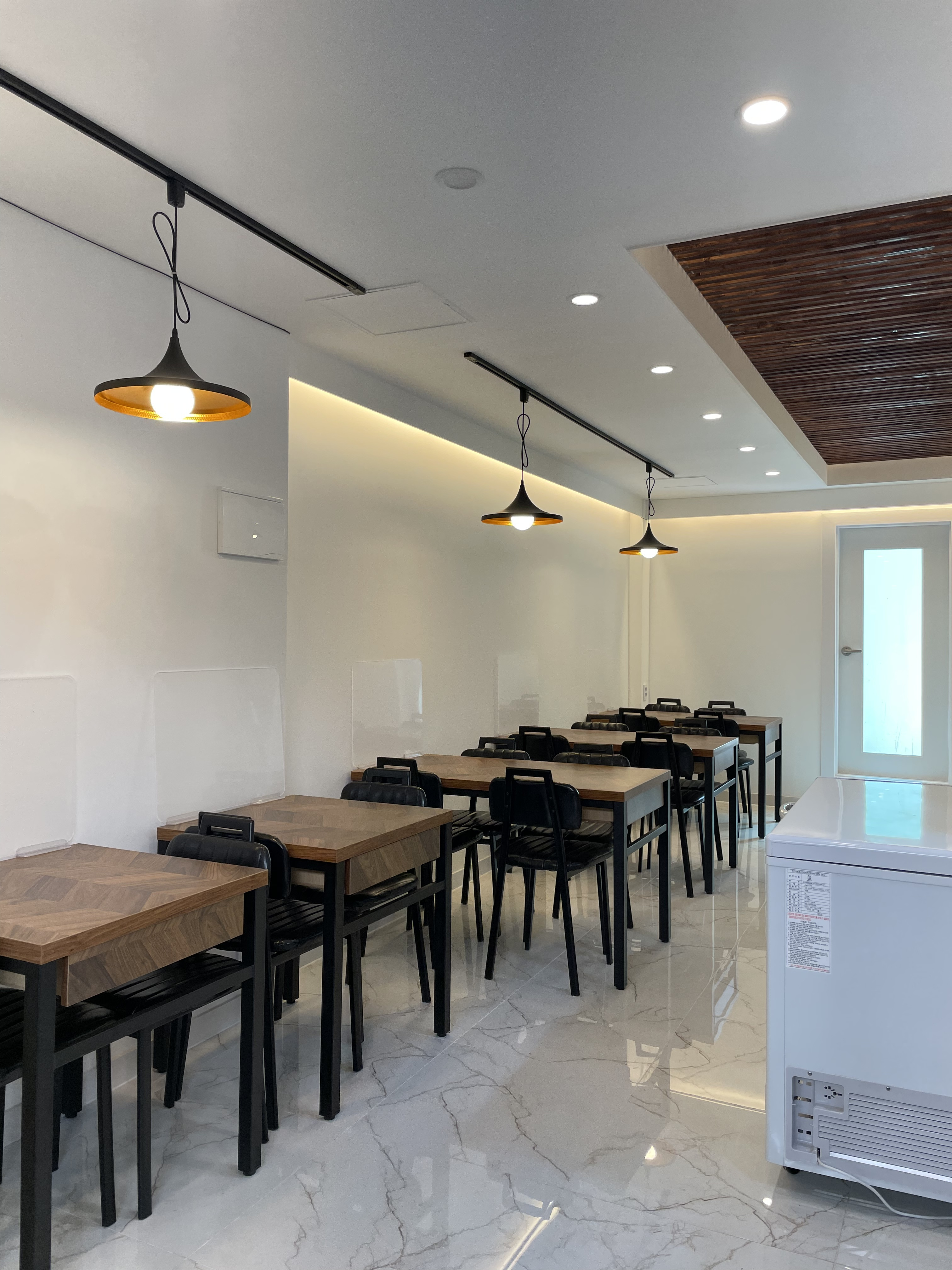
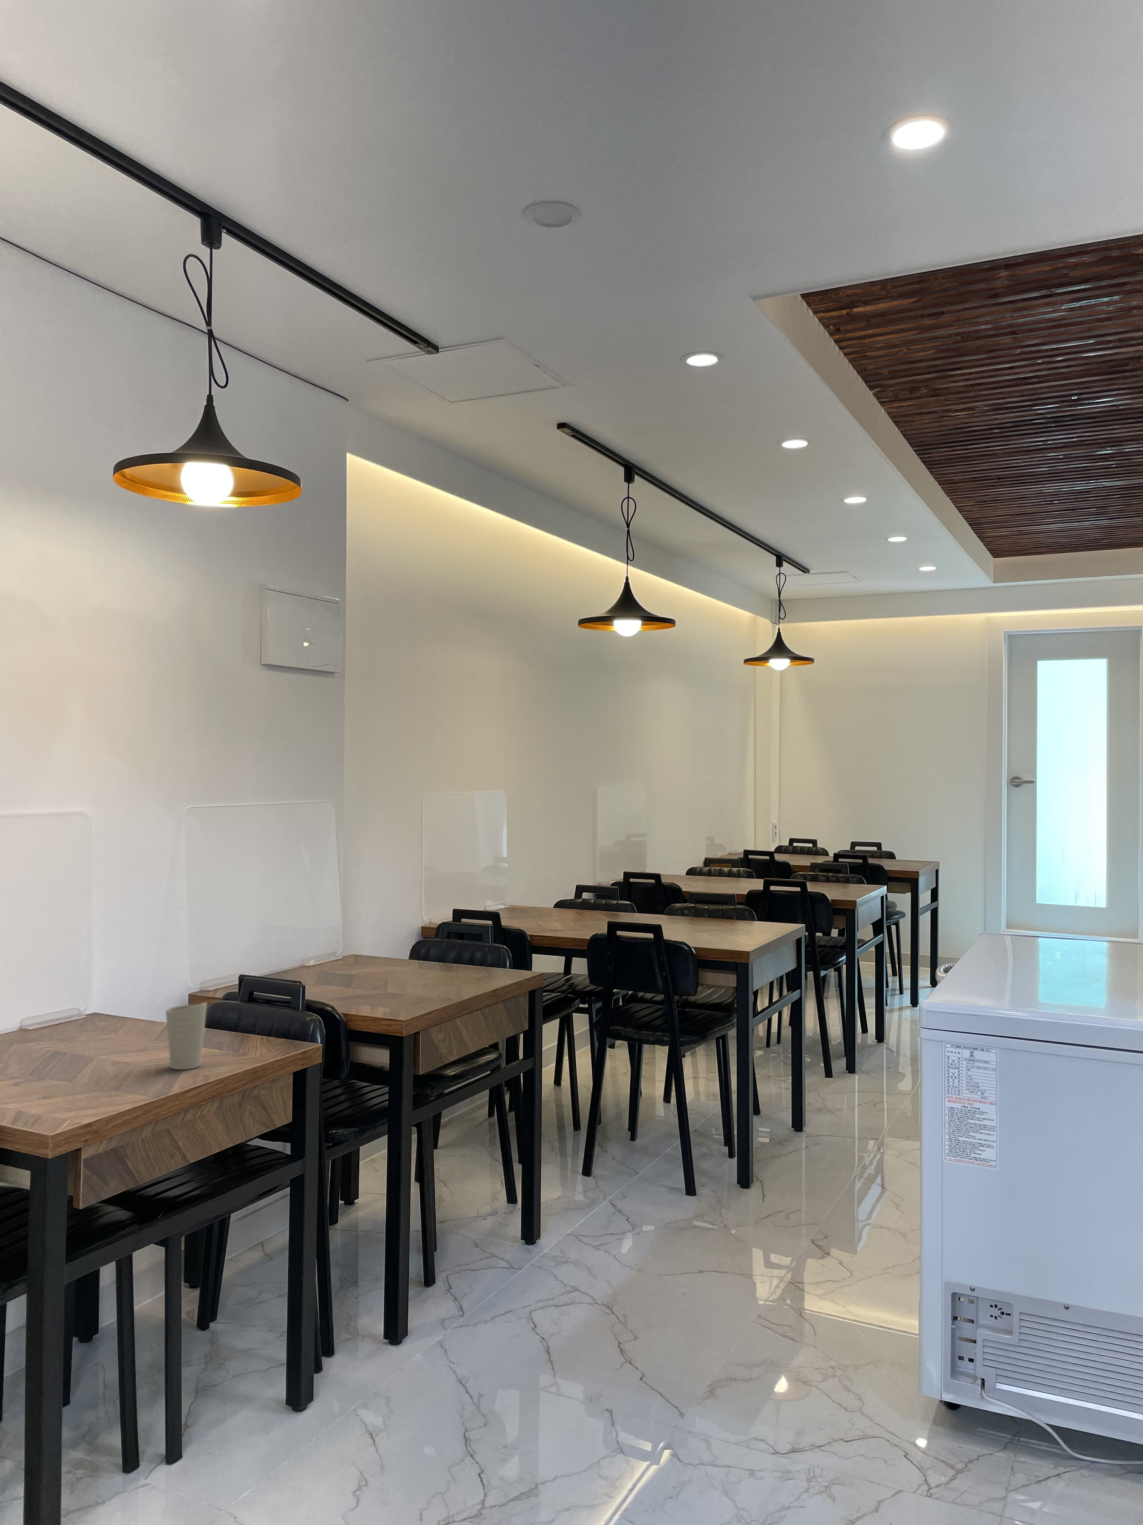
+ cup [166,1001,208,1070]
